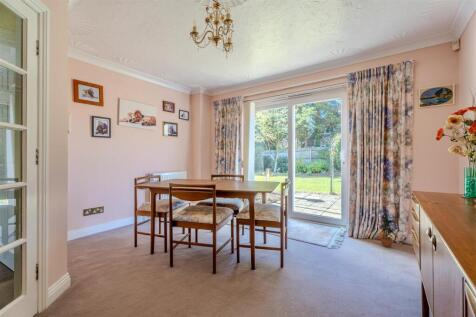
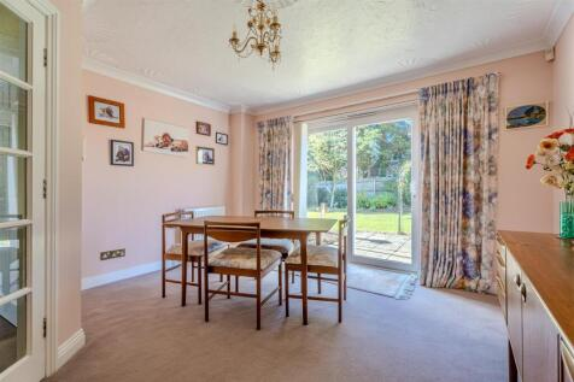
- potted plant [376,212,400,248]
